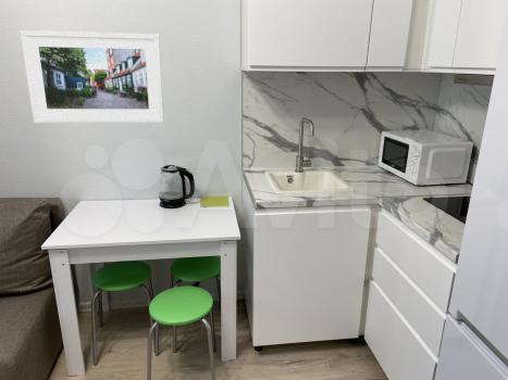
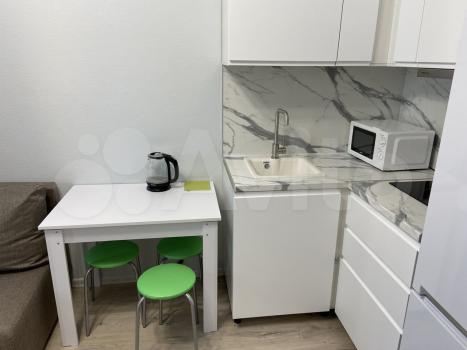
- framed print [20,29,165,124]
